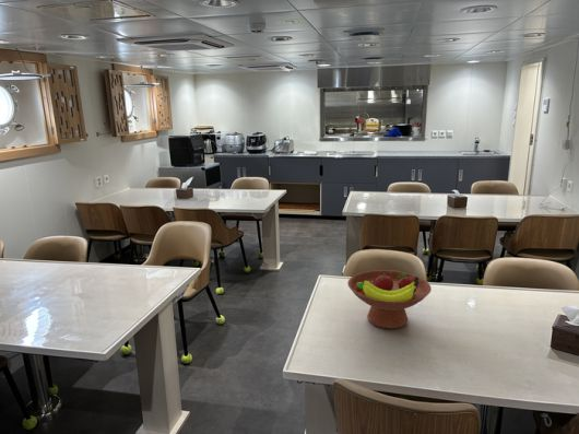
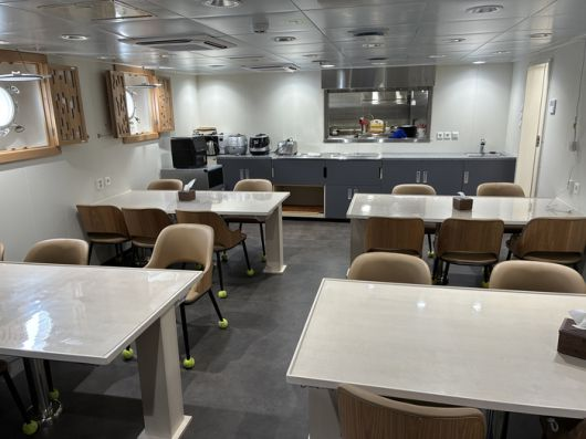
- fruit bowl [346,269,433,330]
